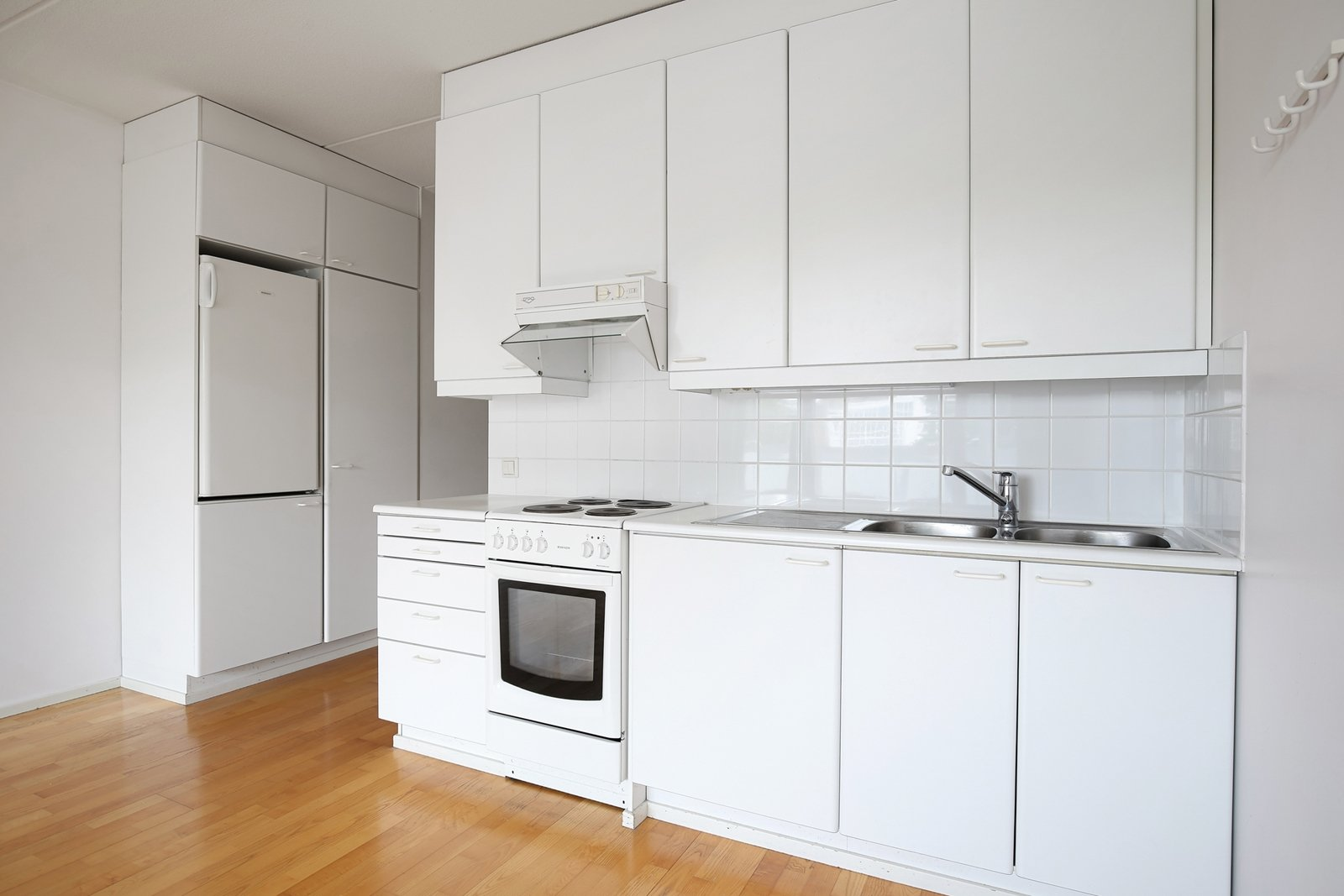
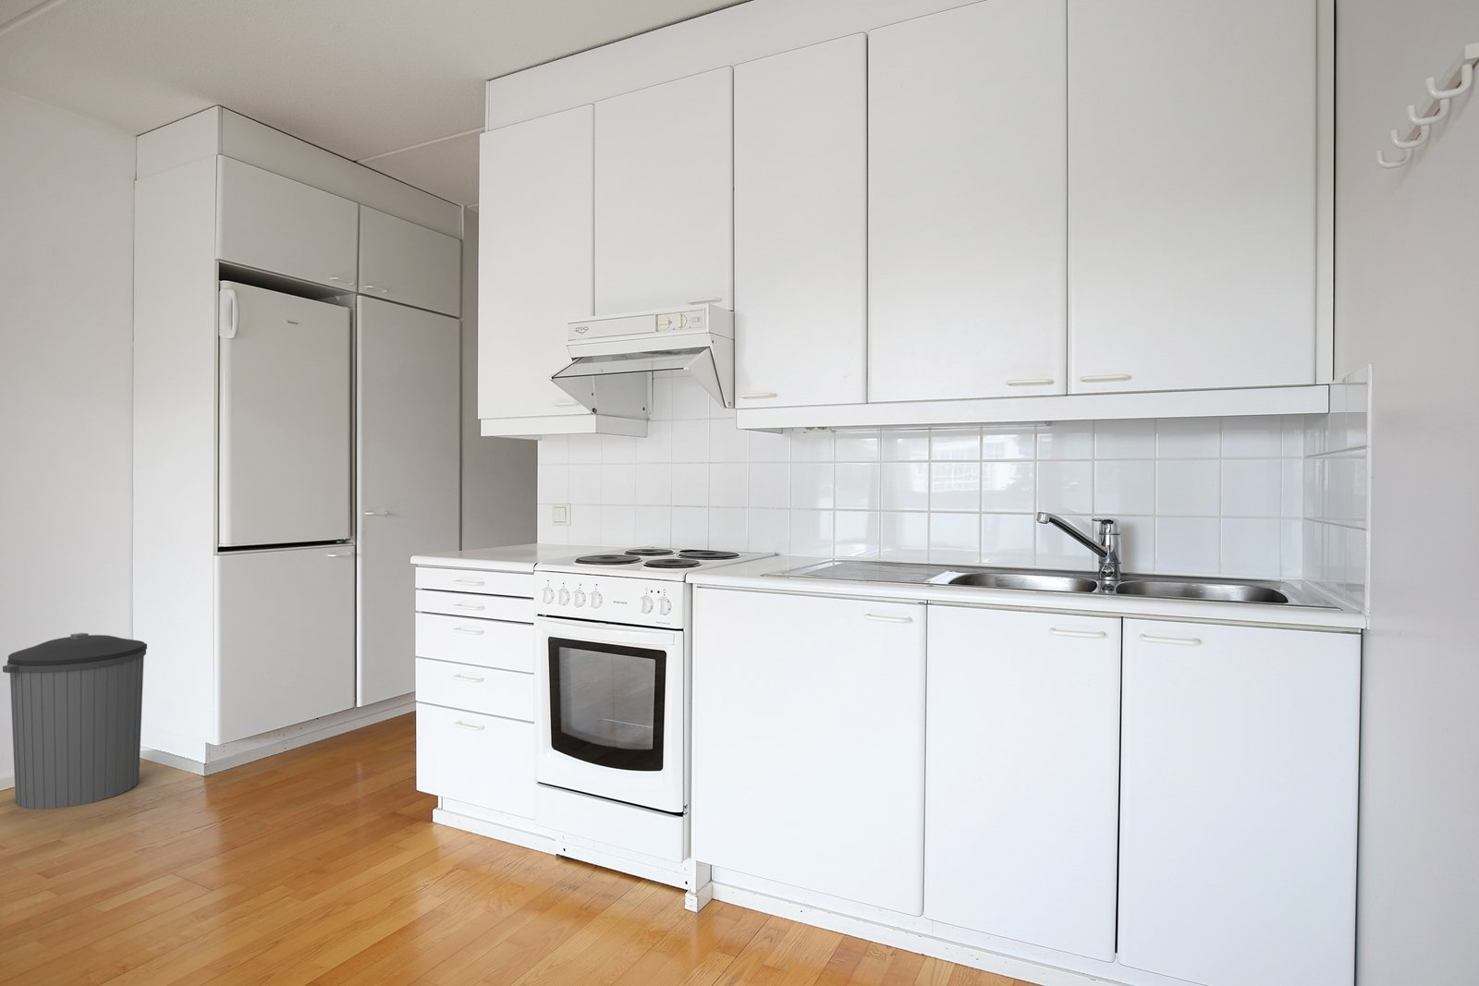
+ trash can [2,632,147,810]
